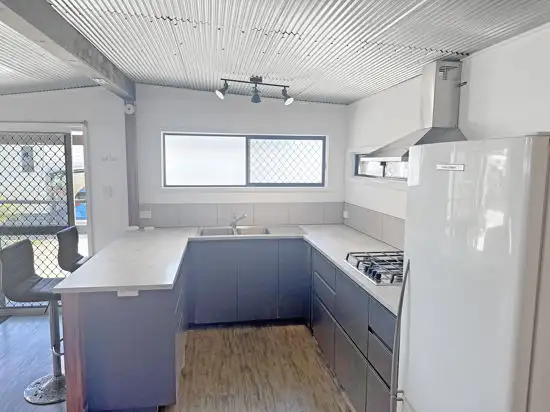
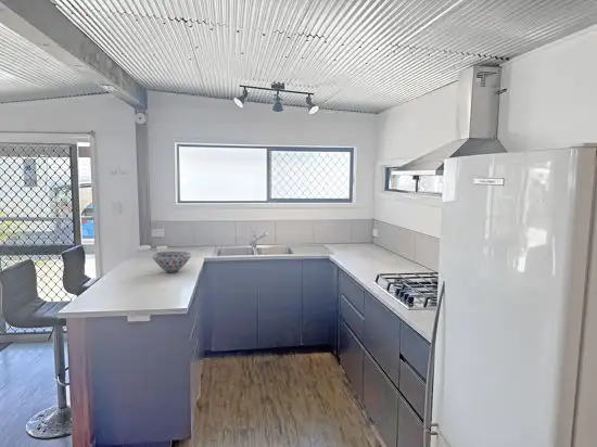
+ bowl [151,251,193,273]
